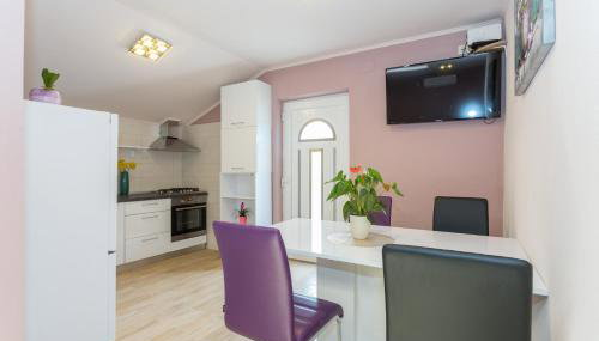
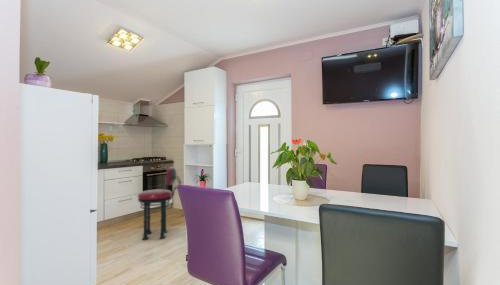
+ stool [137,165,182,241]
